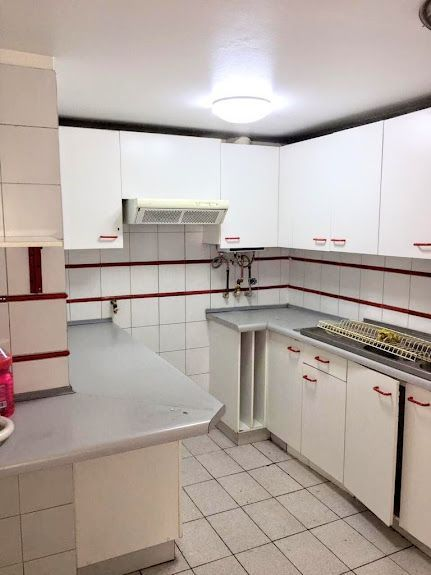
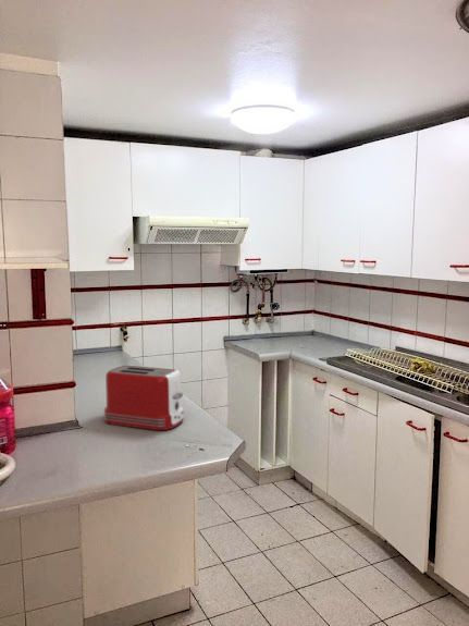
+ toaster [103,365,185,431]
